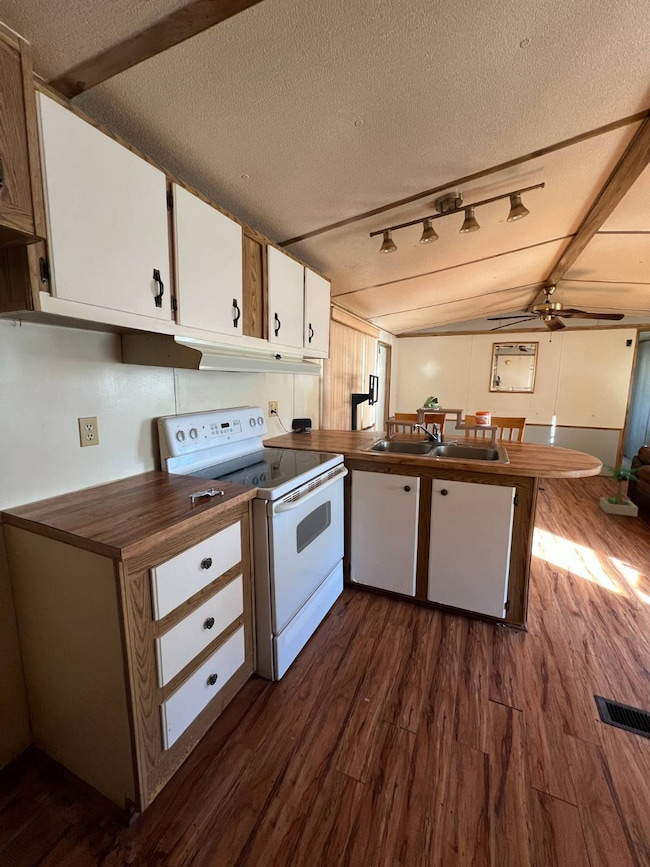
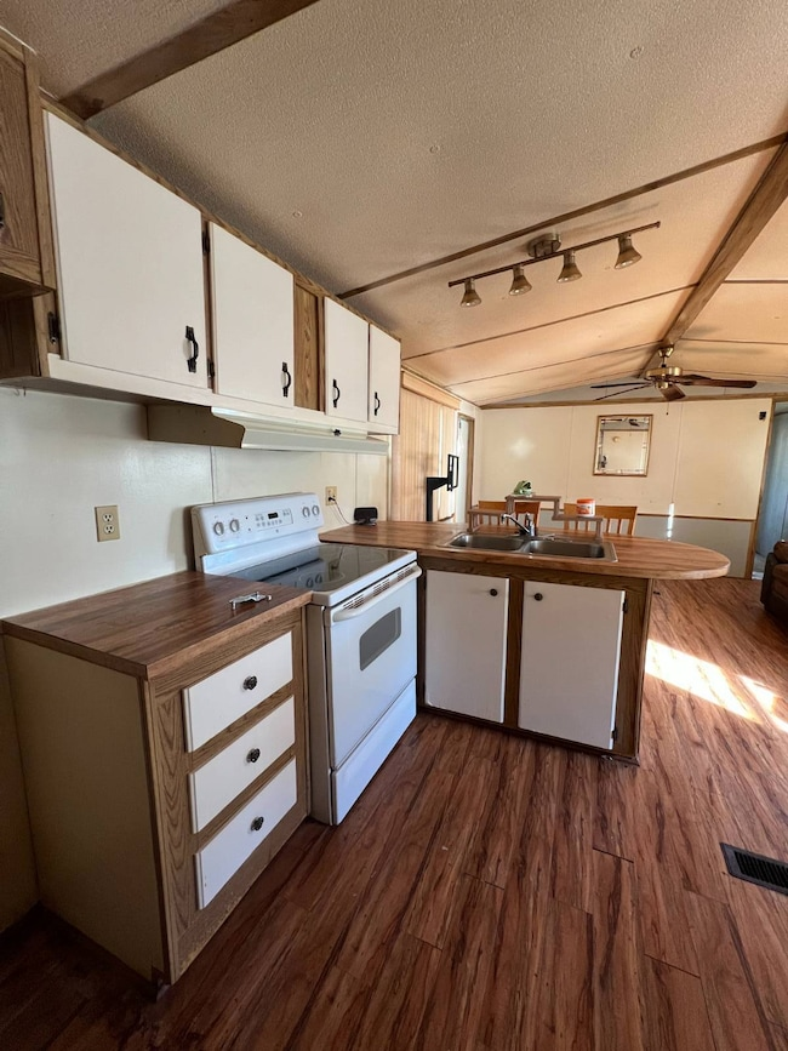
- potted plant [599,463,642,518]
